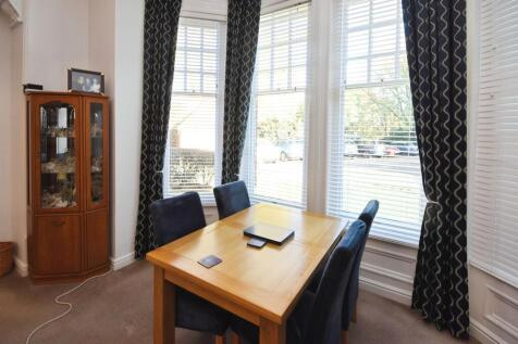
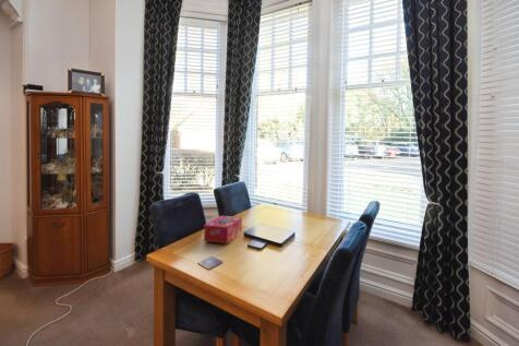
+ tissue box [203,215,243,244]
